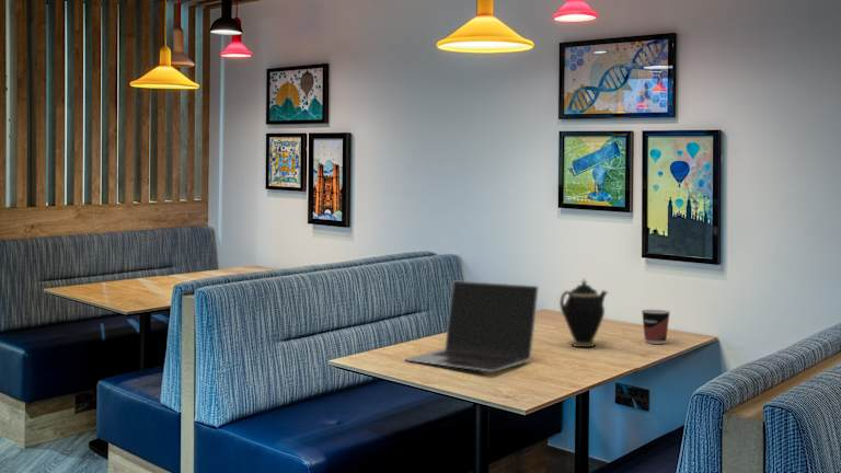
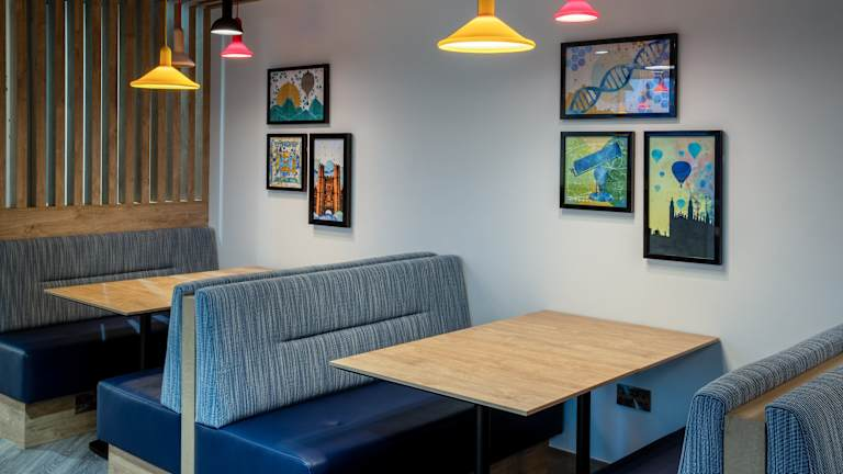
- cup [641,309,671,345]
- laptop [403,280,540,373]
- teapot [558,278,609,348]
